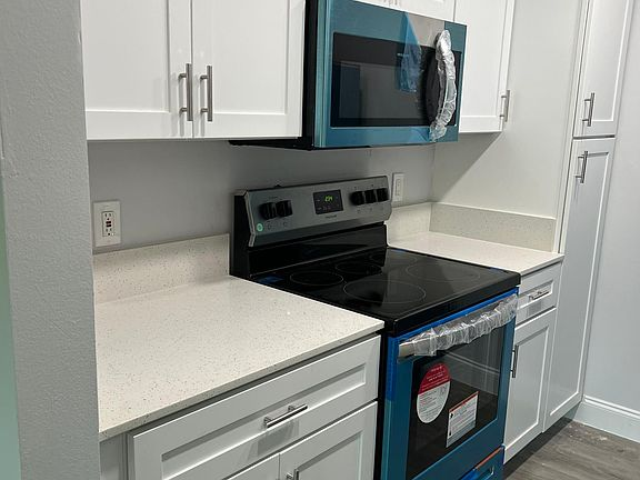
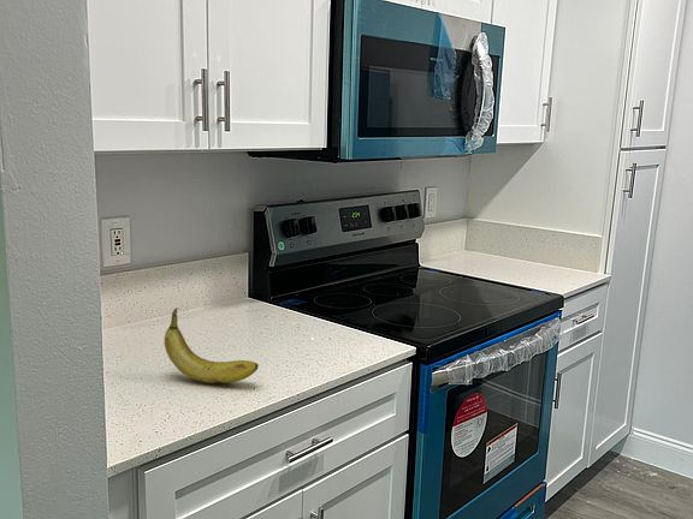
+ fruit [164,308,260,384]
